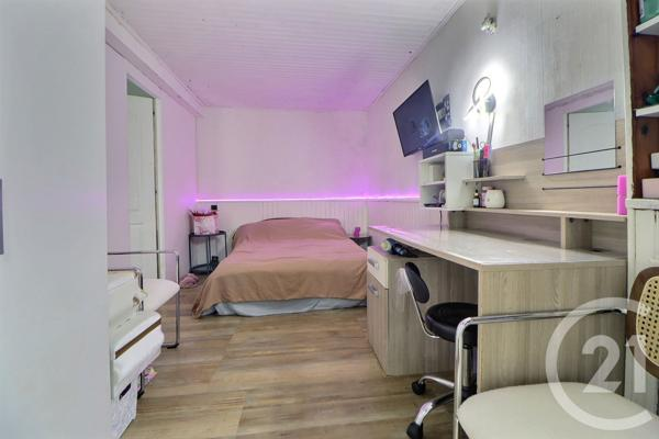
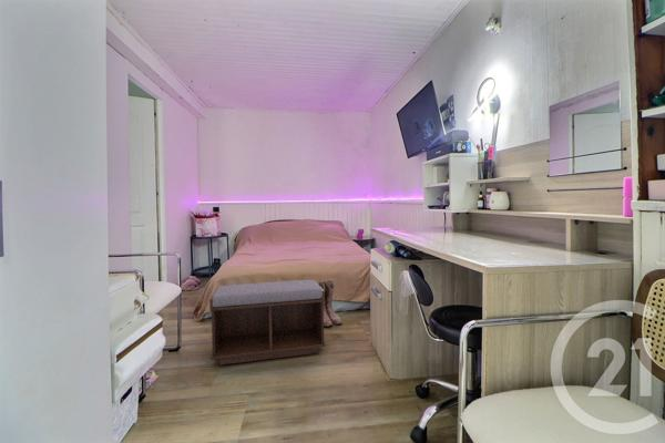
+ bench [208,279,327,367]
+ boots [317,279,344,327]
